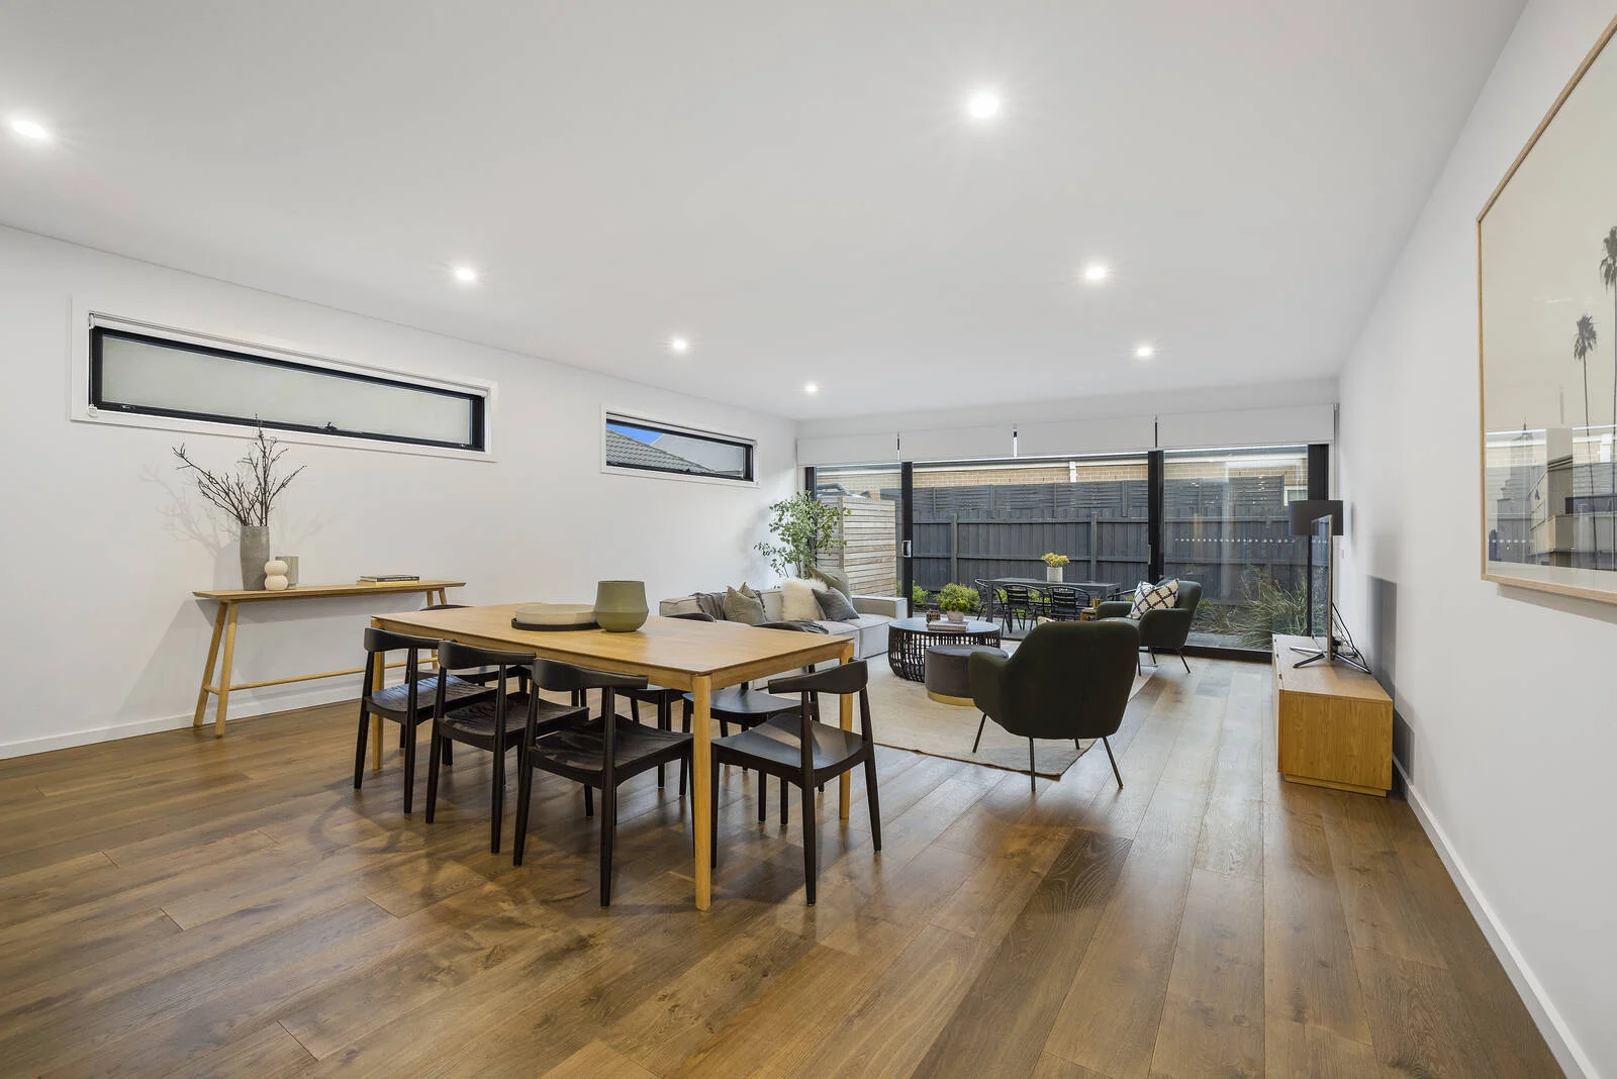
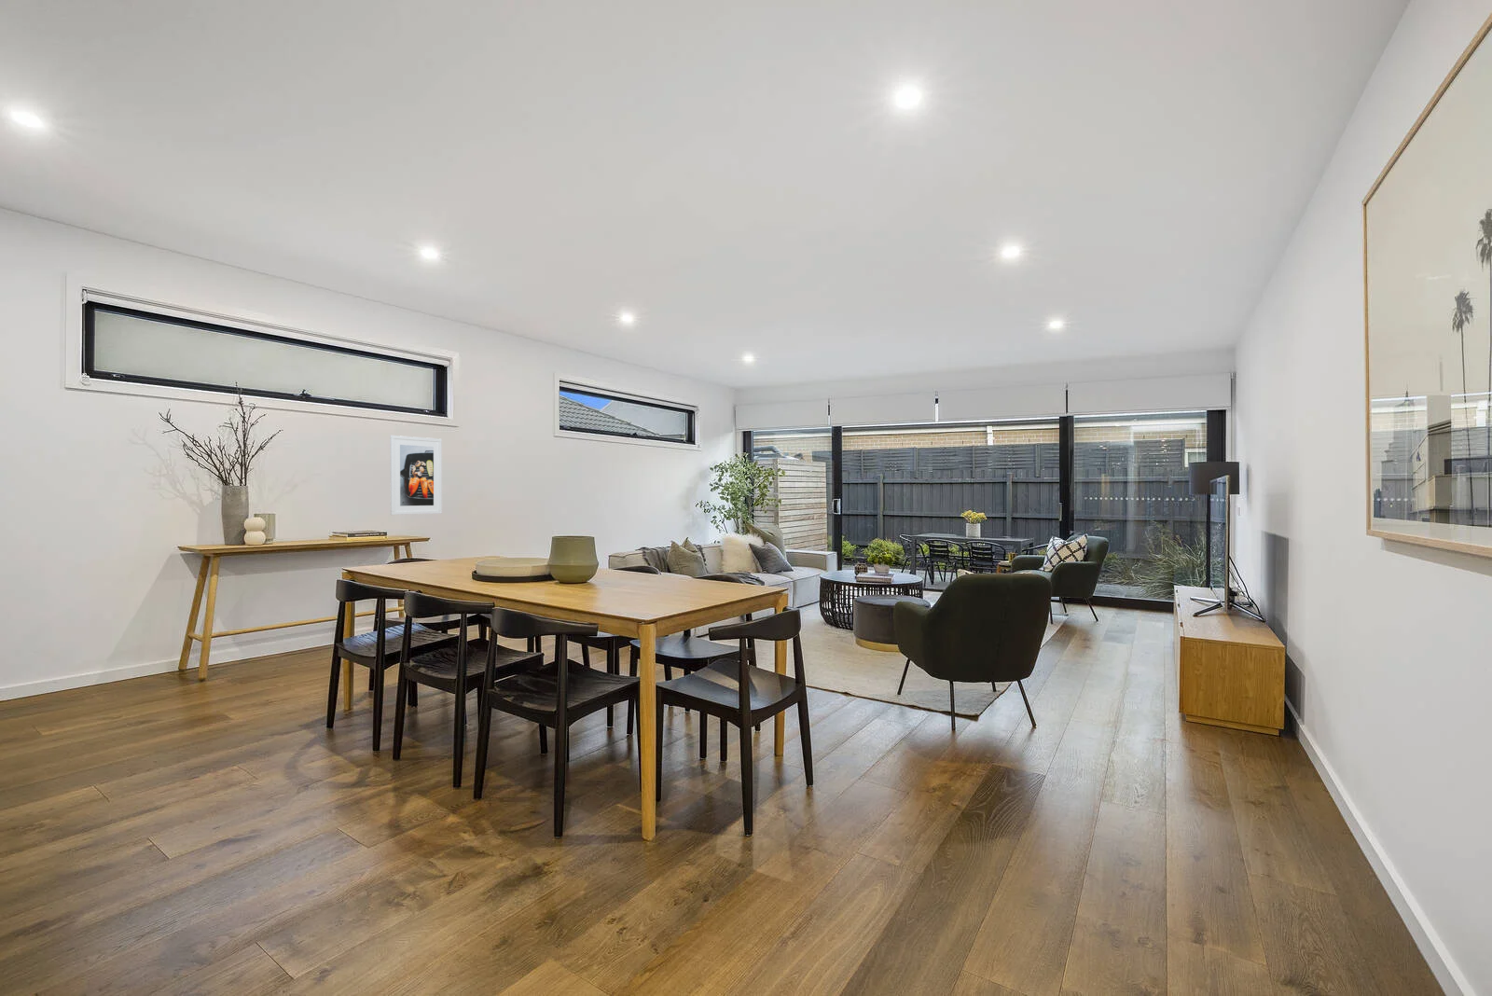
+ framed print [389,435,443,516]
